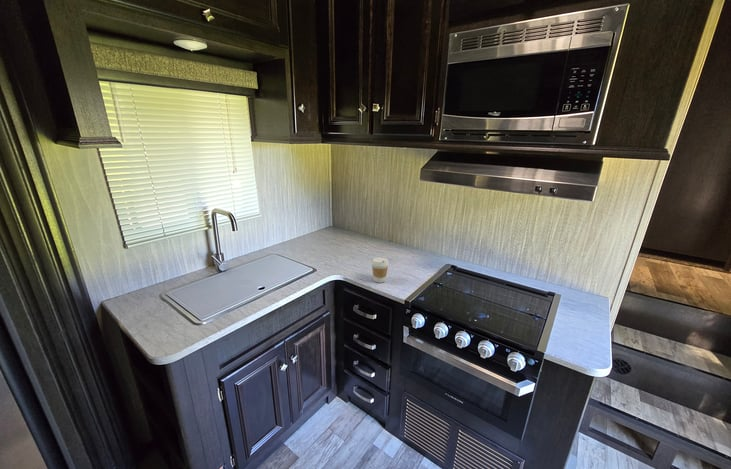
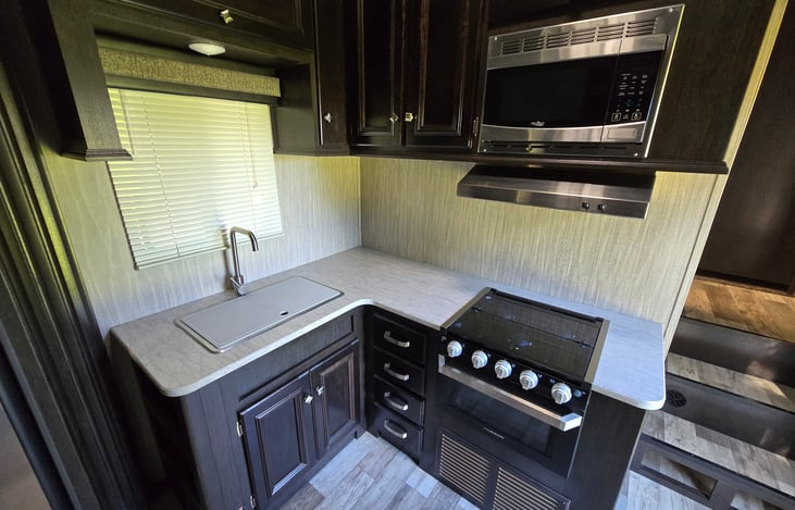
- coffee cup [371,256,389,284]
